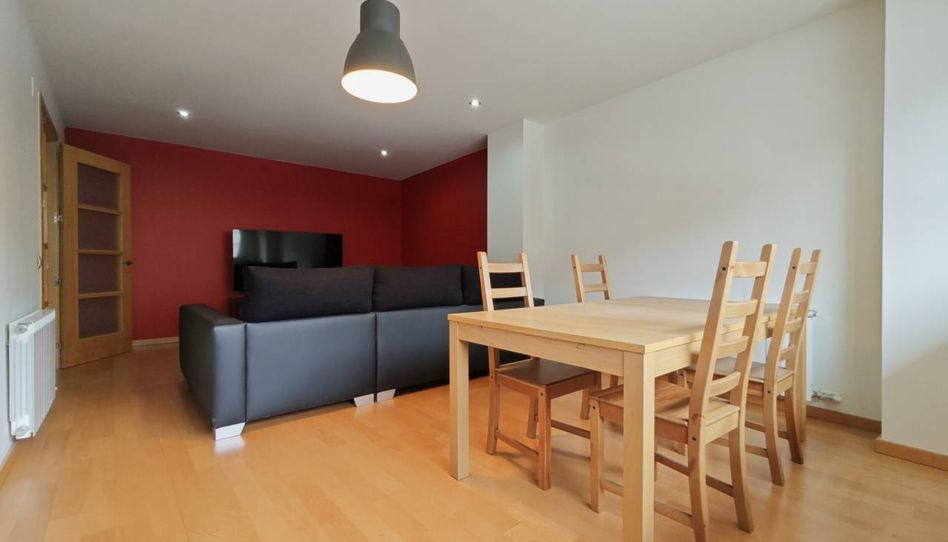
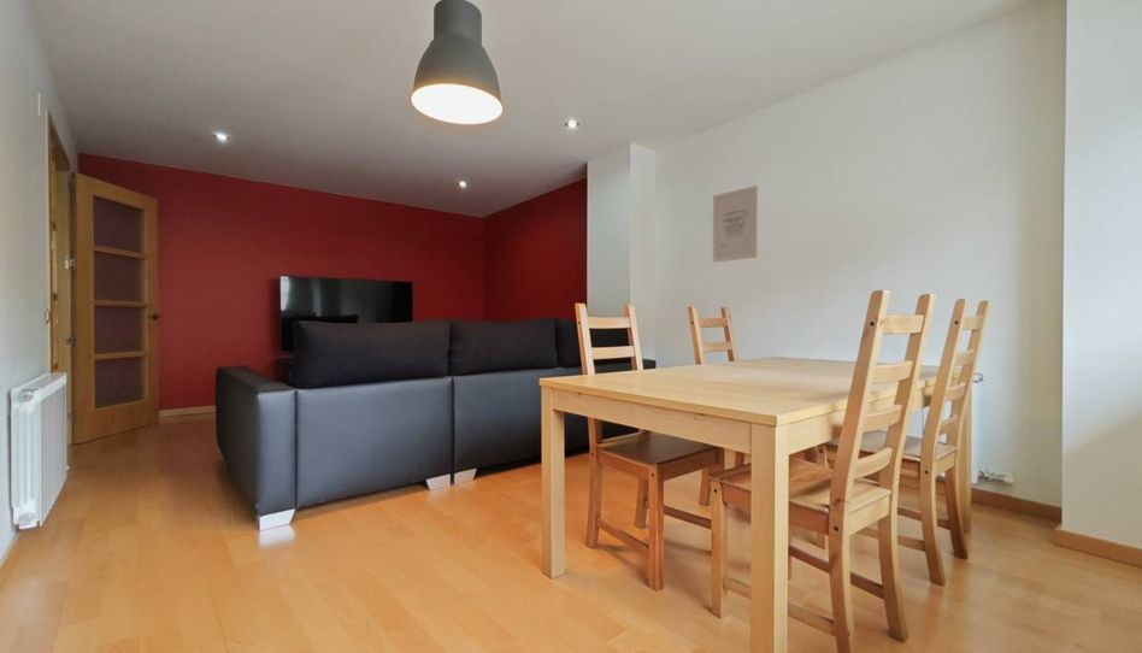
+ wall art [712,184,758,264]
